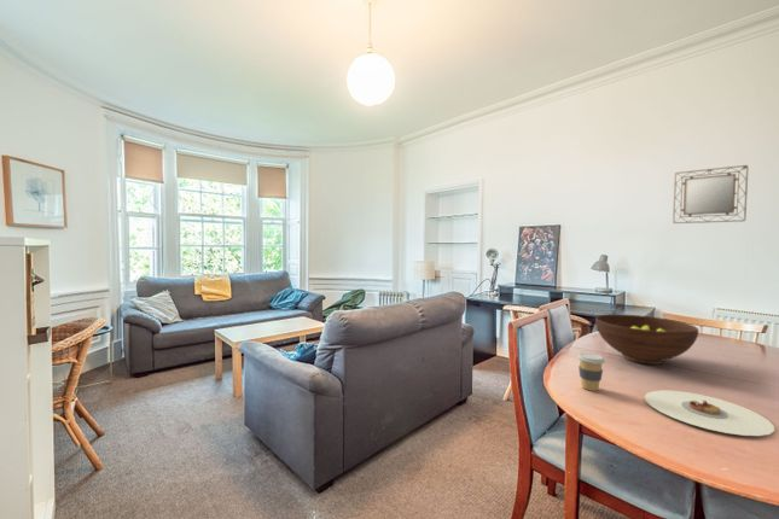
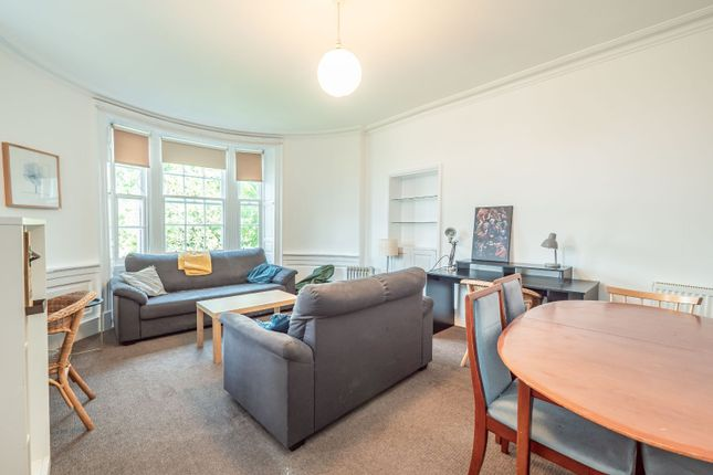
- fruit bowl [594,313,699,366]
- home mirror [672,164,749,224]
- plate [644,389,775,437]
- coffee cup [576,352,606,392]
